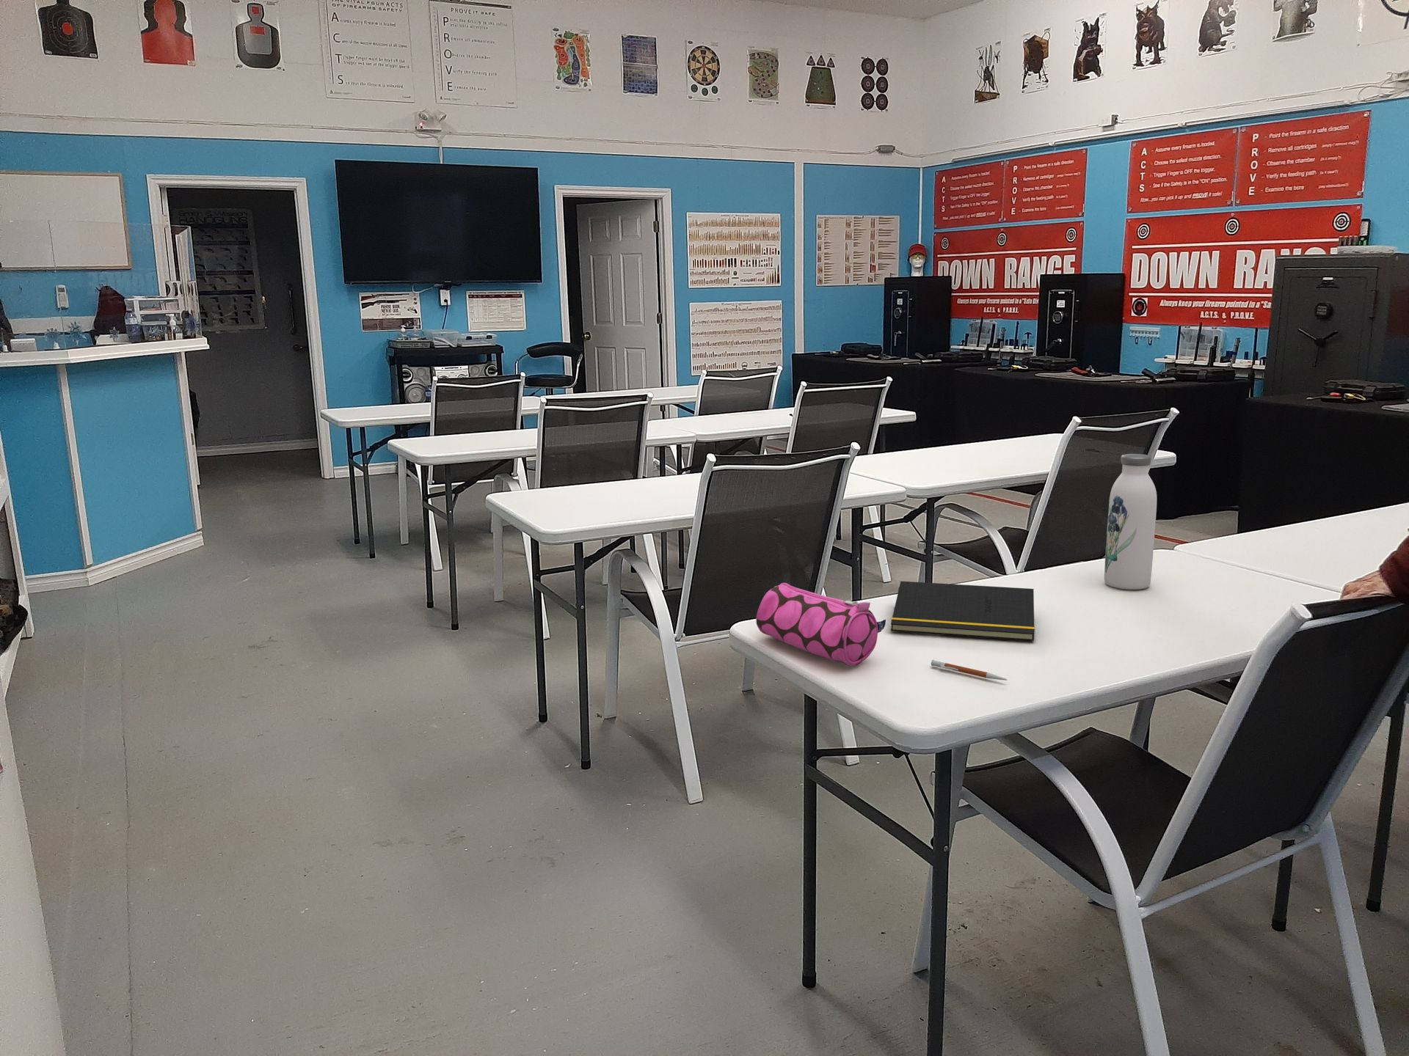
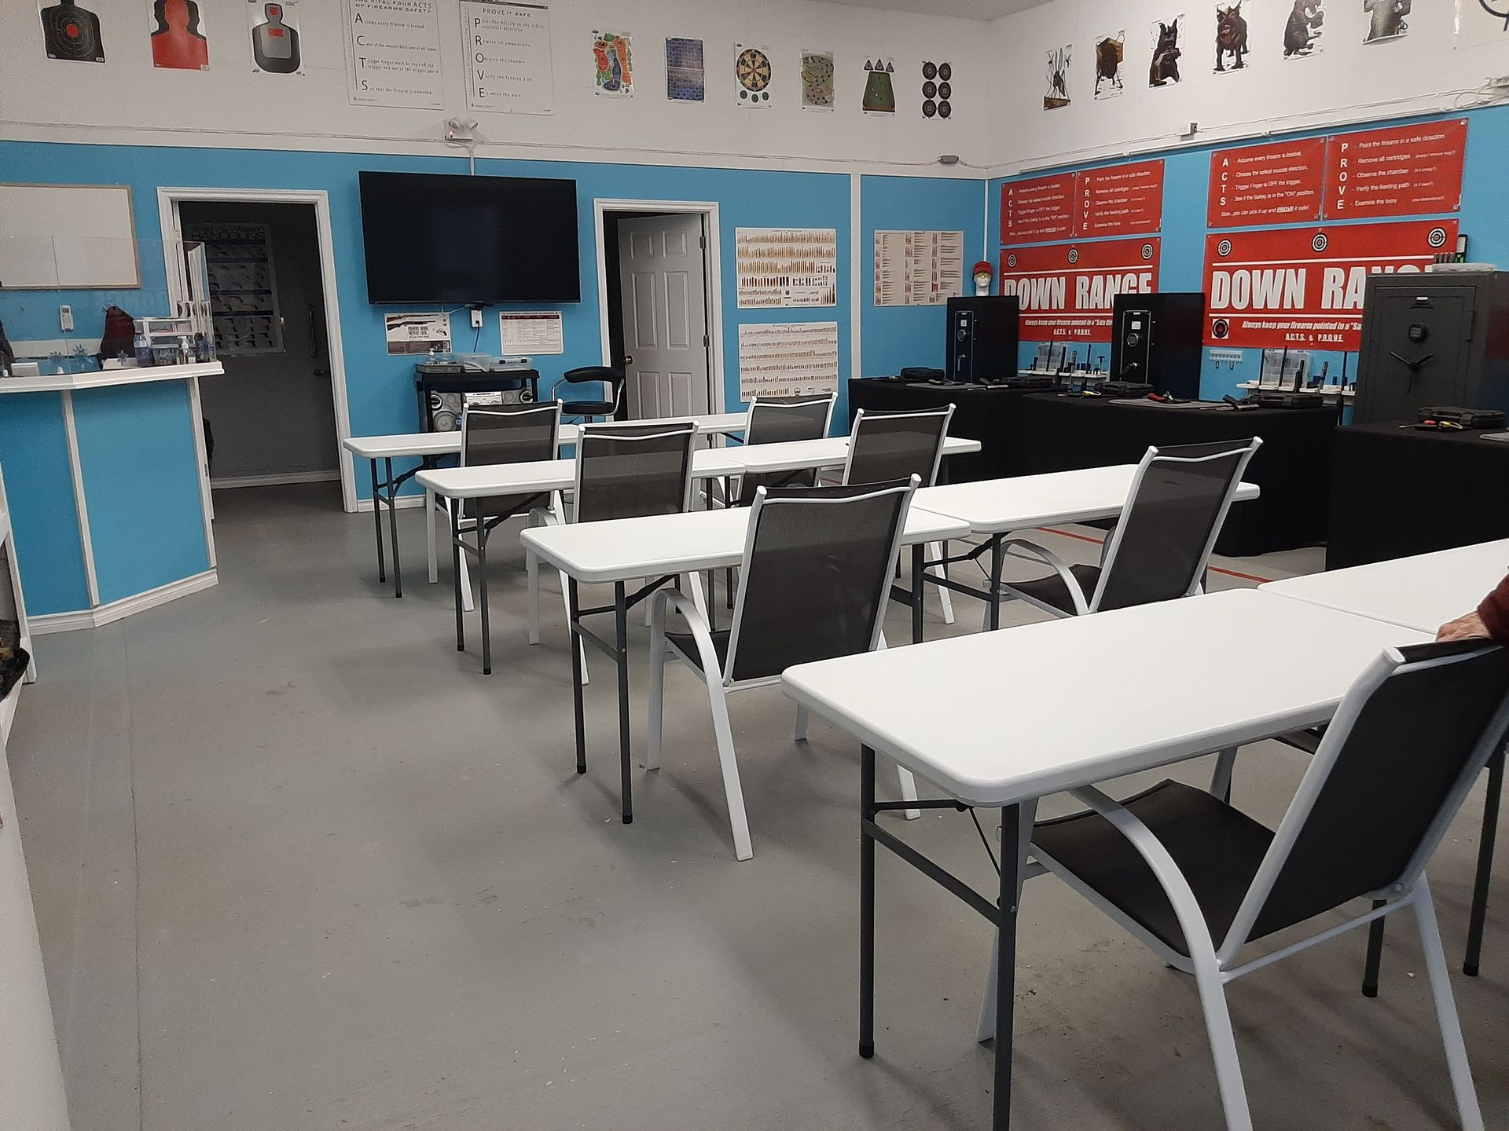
- pencil case [756,582,886,667]
- pen [931,659,1007,681]
- notepad [890,580,1035,641]
- water bottle [1104,454,1157,590]
